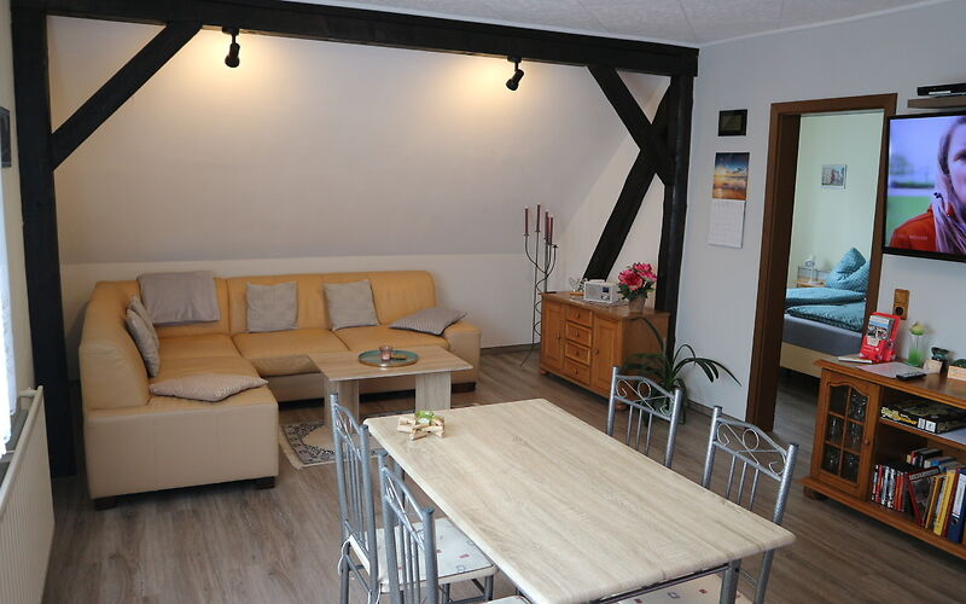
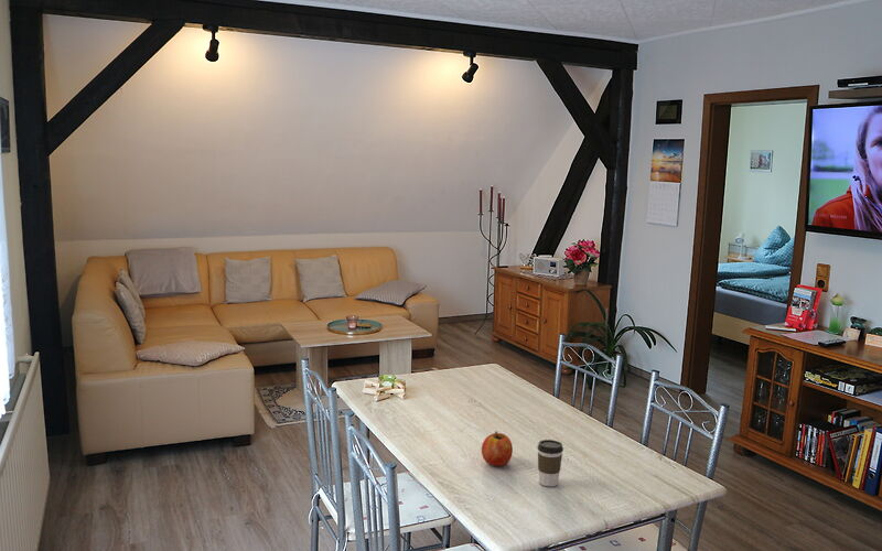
+ coffee cup [536,439,564,487]
+ fruit [481,430,514,467]
